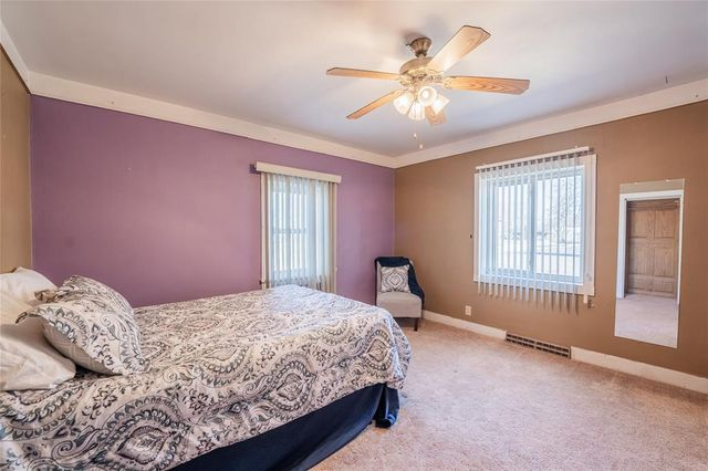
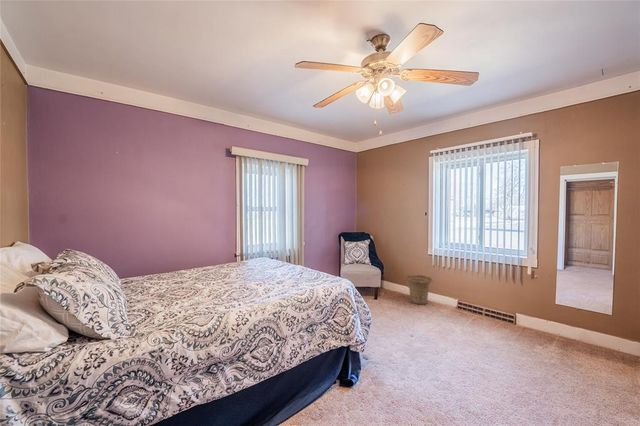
+ basket [405,274,434,306]
